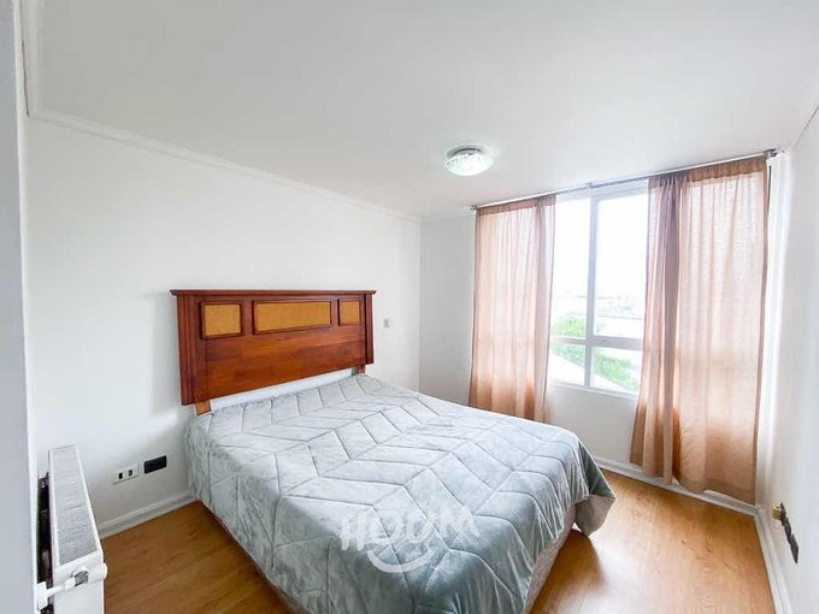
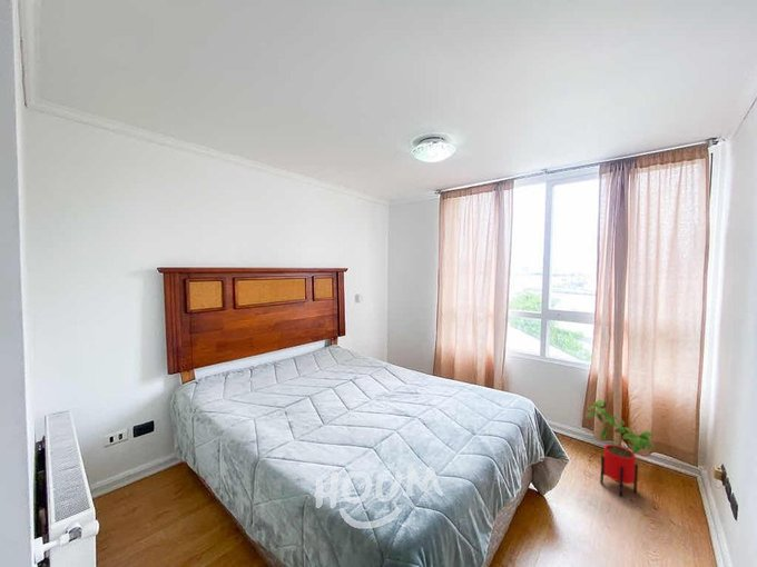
+ house plant [586,399,655,498]
